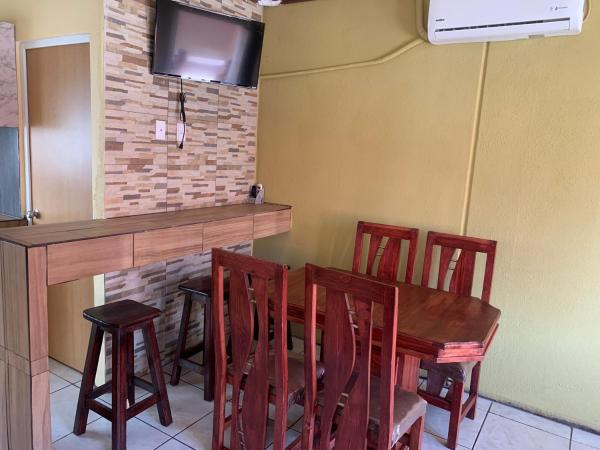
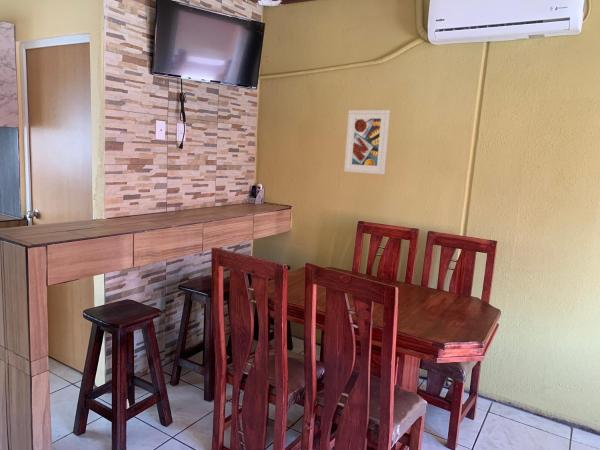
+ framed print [343,109,391,175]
